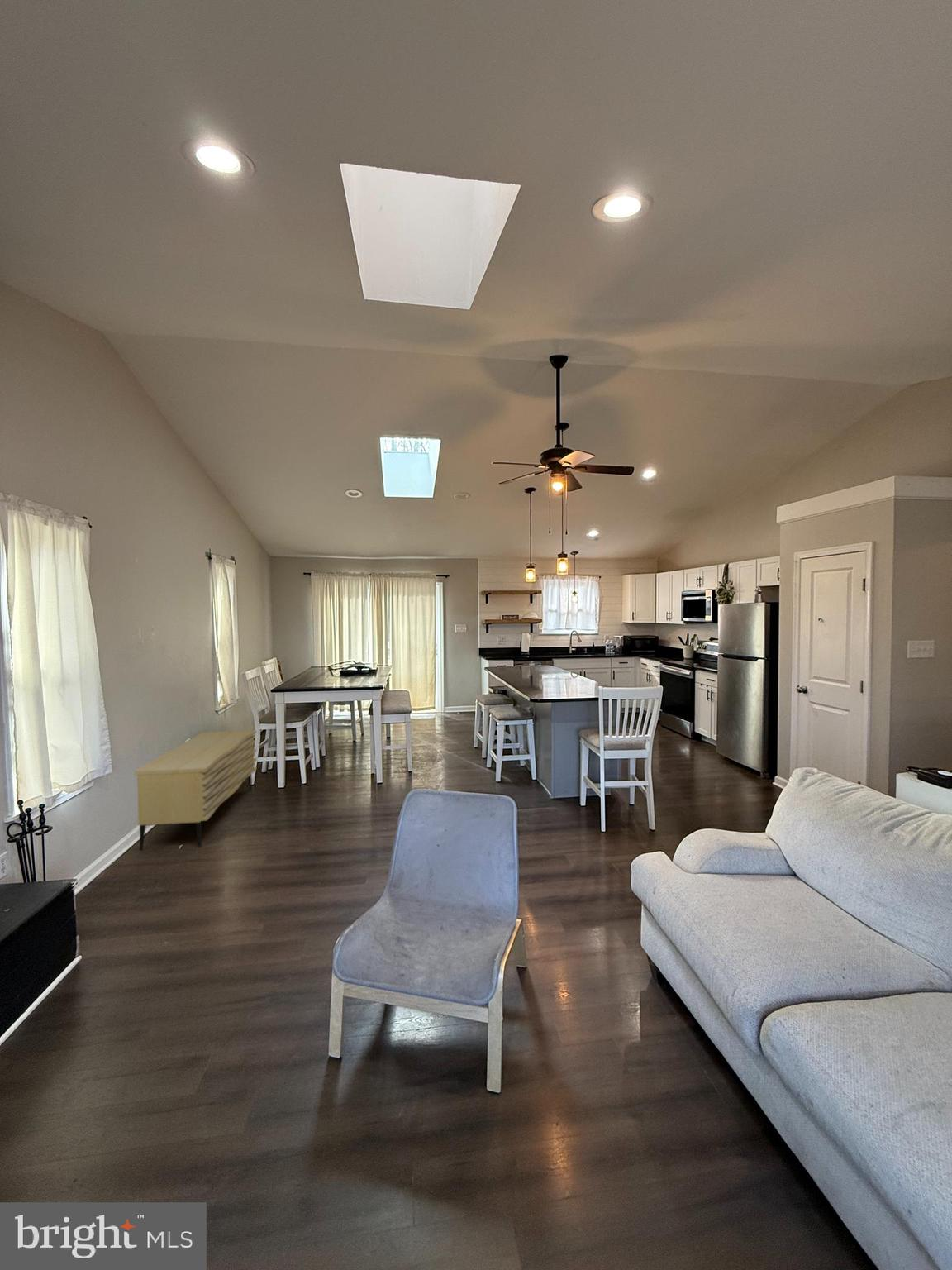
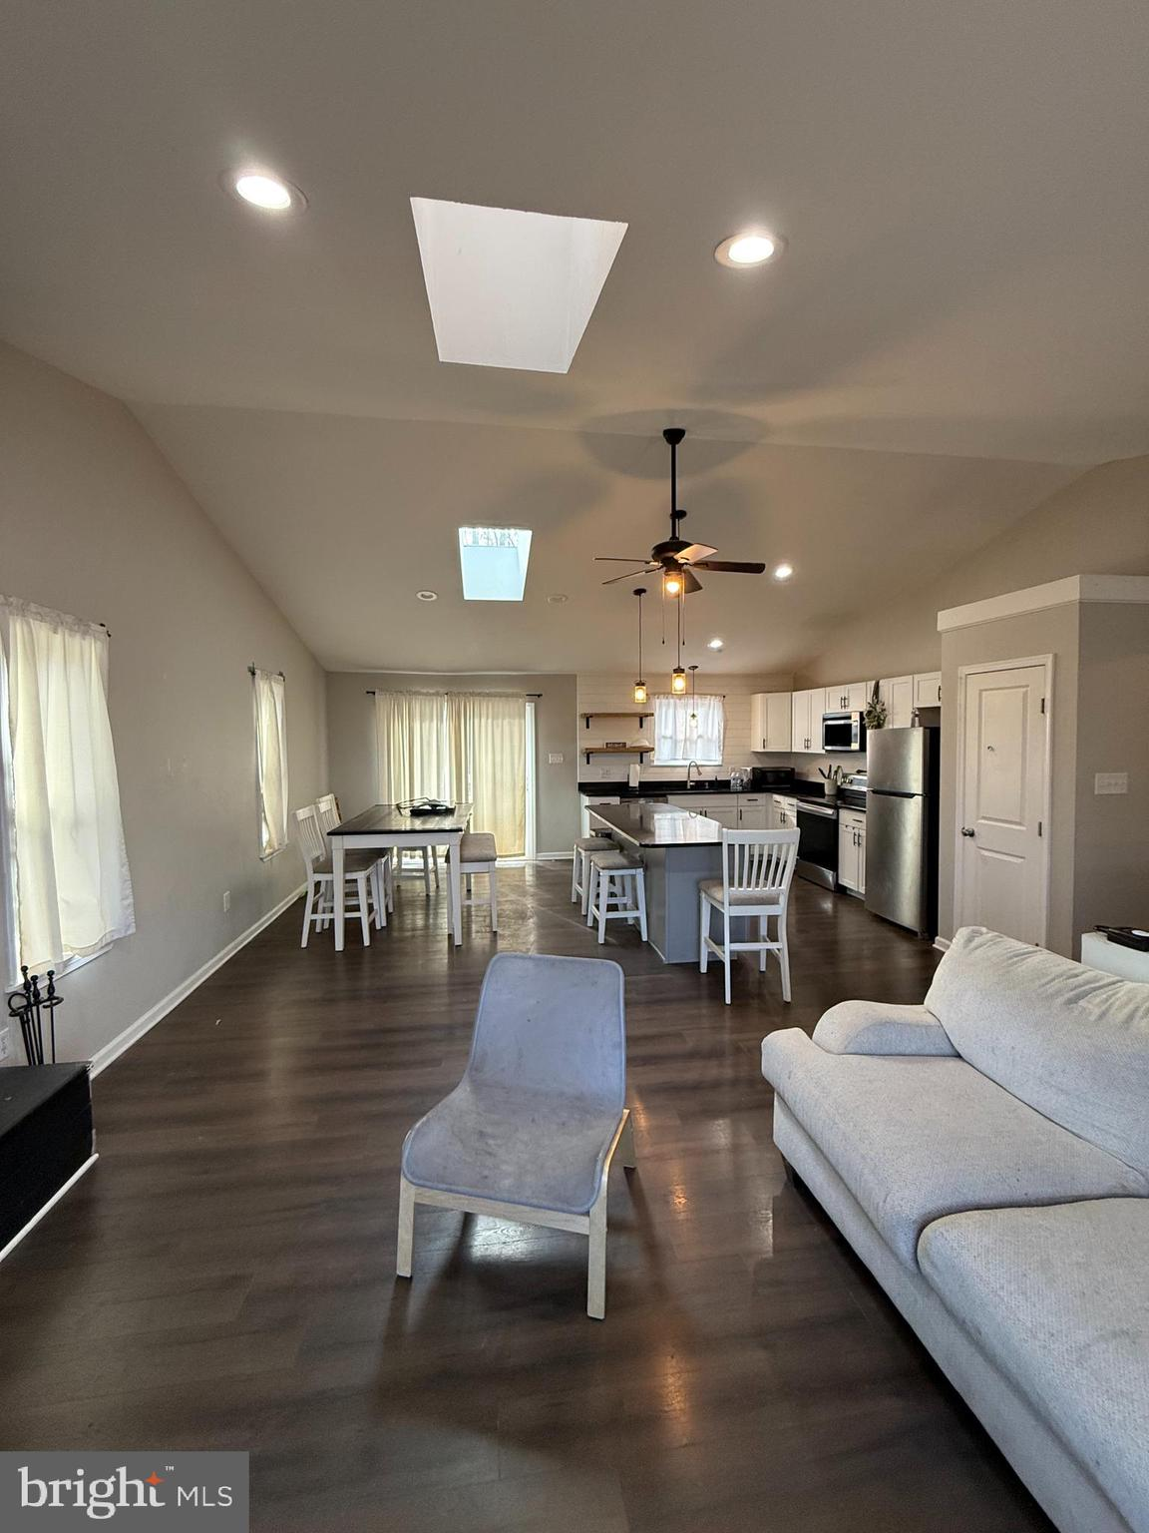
- sideboard [133,729,258,852]
